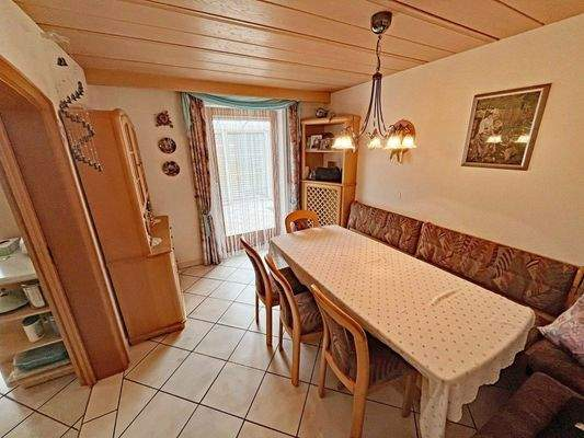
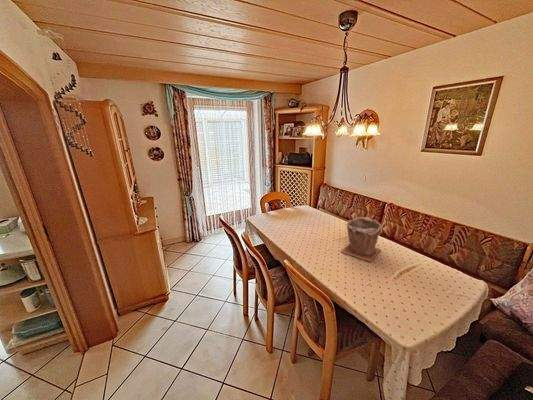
+ plant pot [340,216,383,262]
